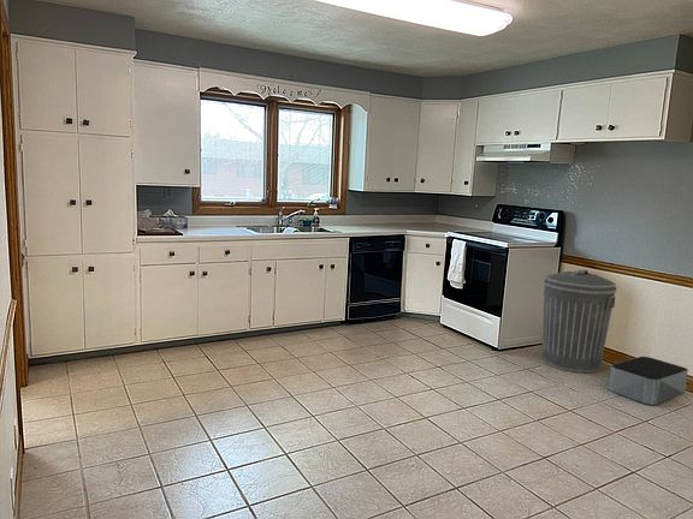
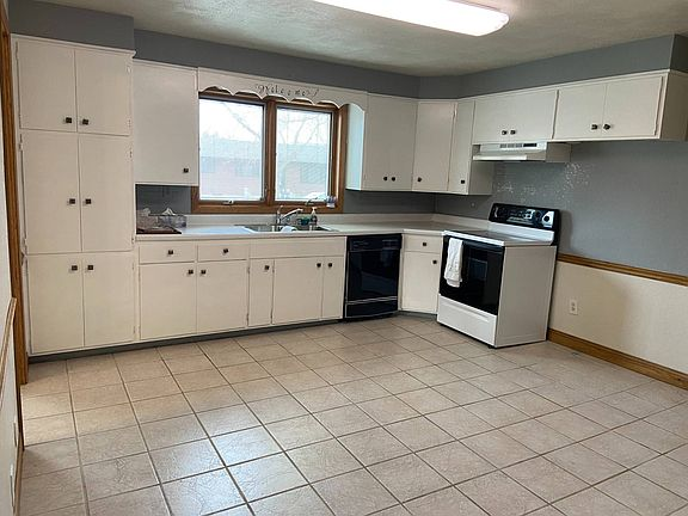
- trash can [540,269,617,374]
- storage bin [606,356,689,406]
